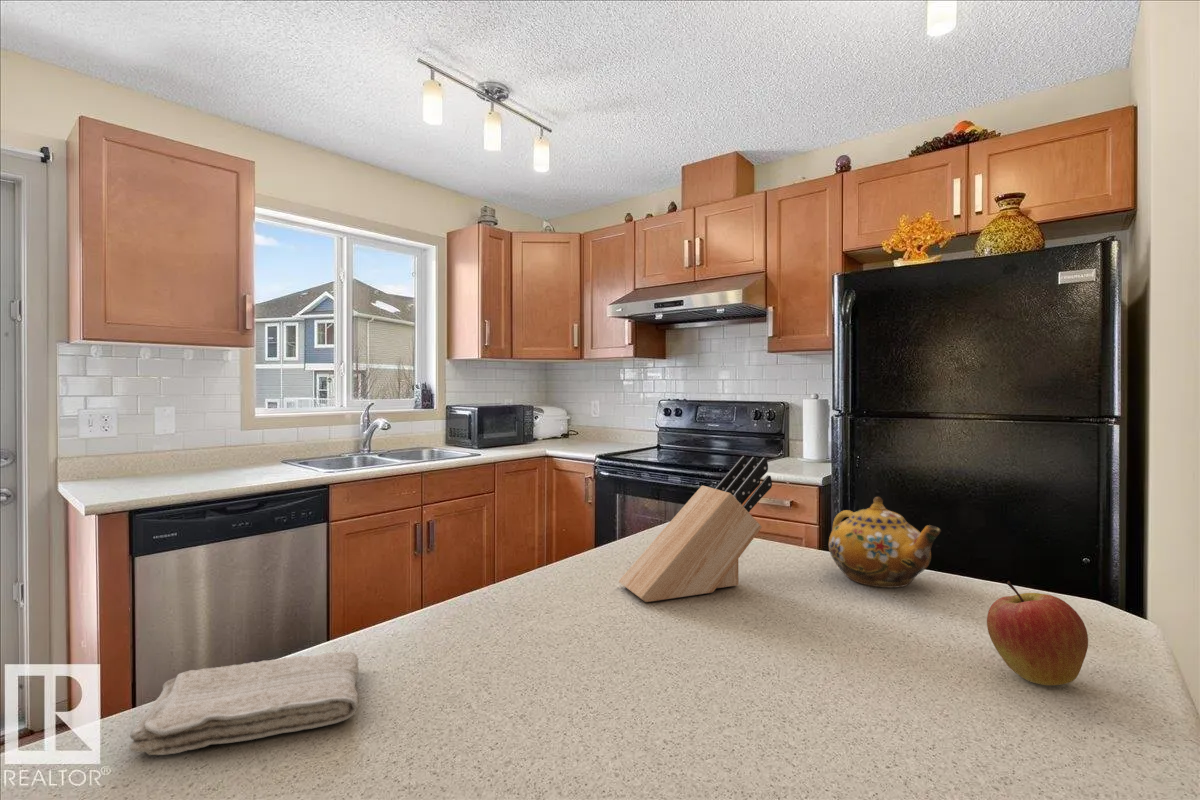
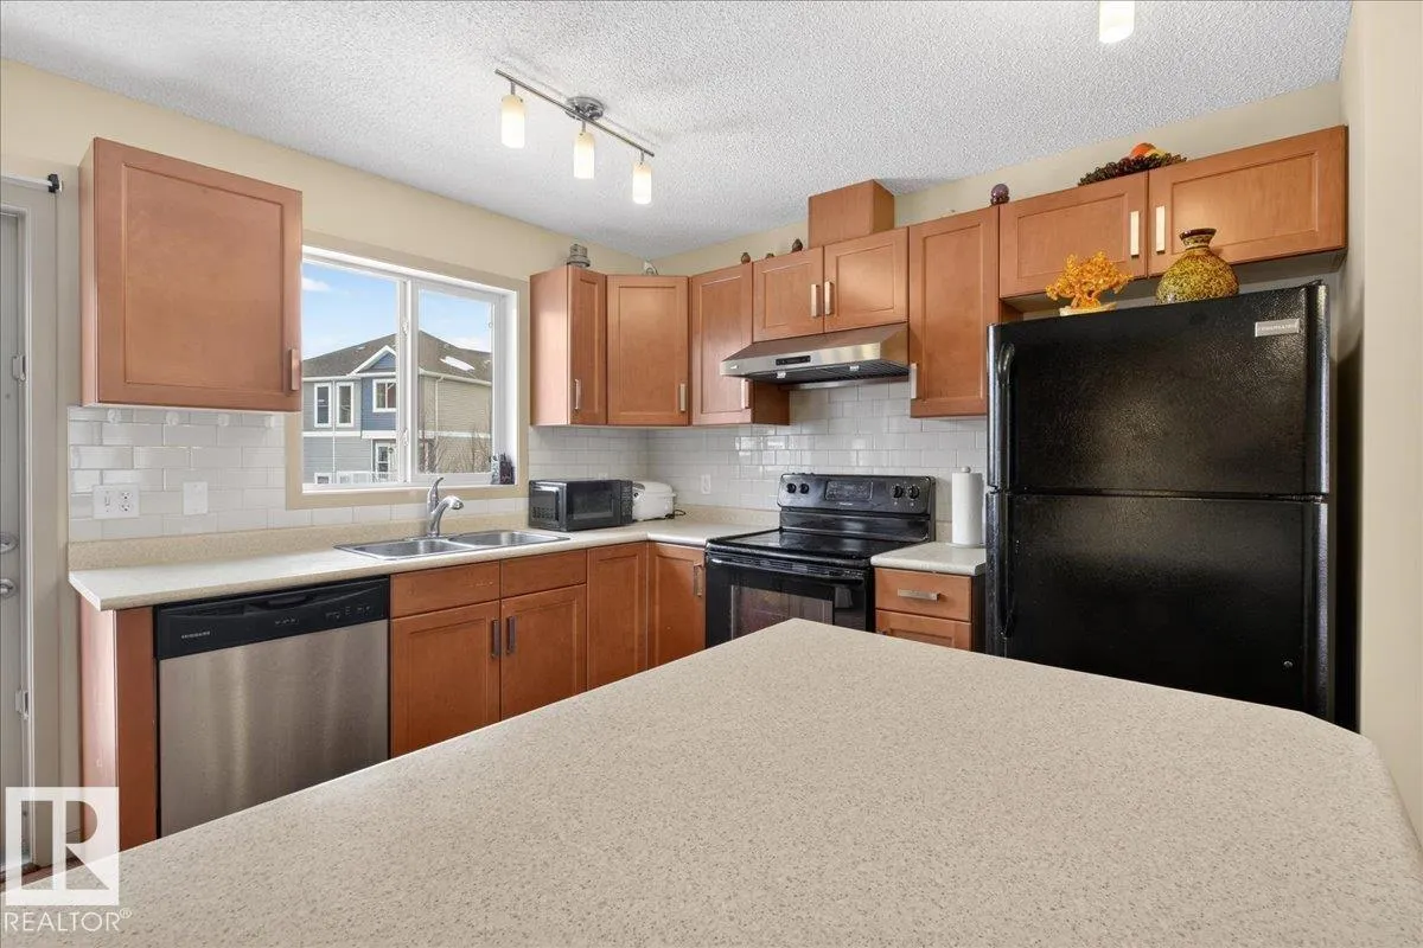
- washcloth [129,651,360,756]
- teapot [828,496,942,589]
- apple [986,580,1089,687]
- knife block [618,455,773,603]
